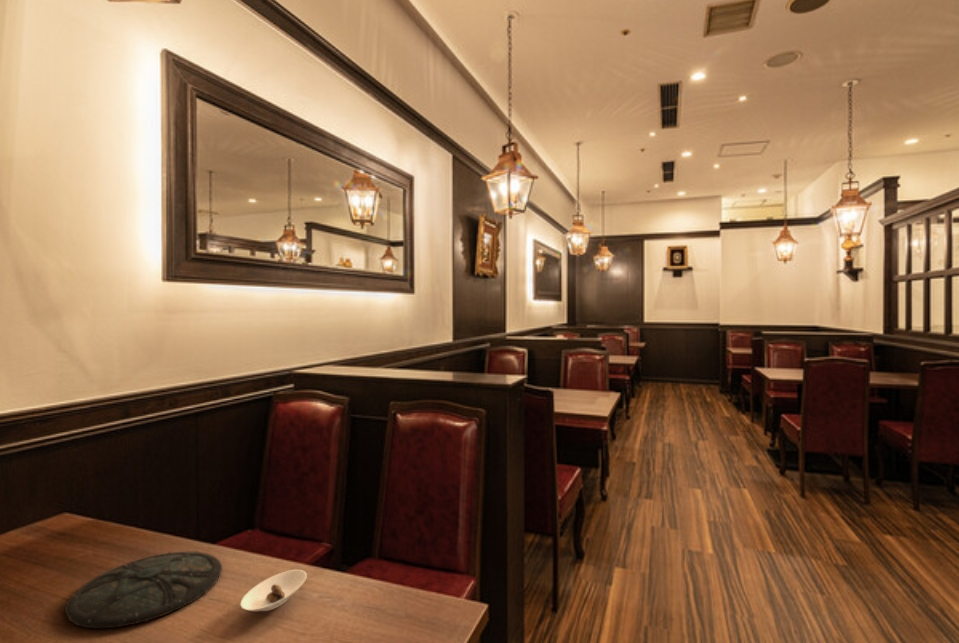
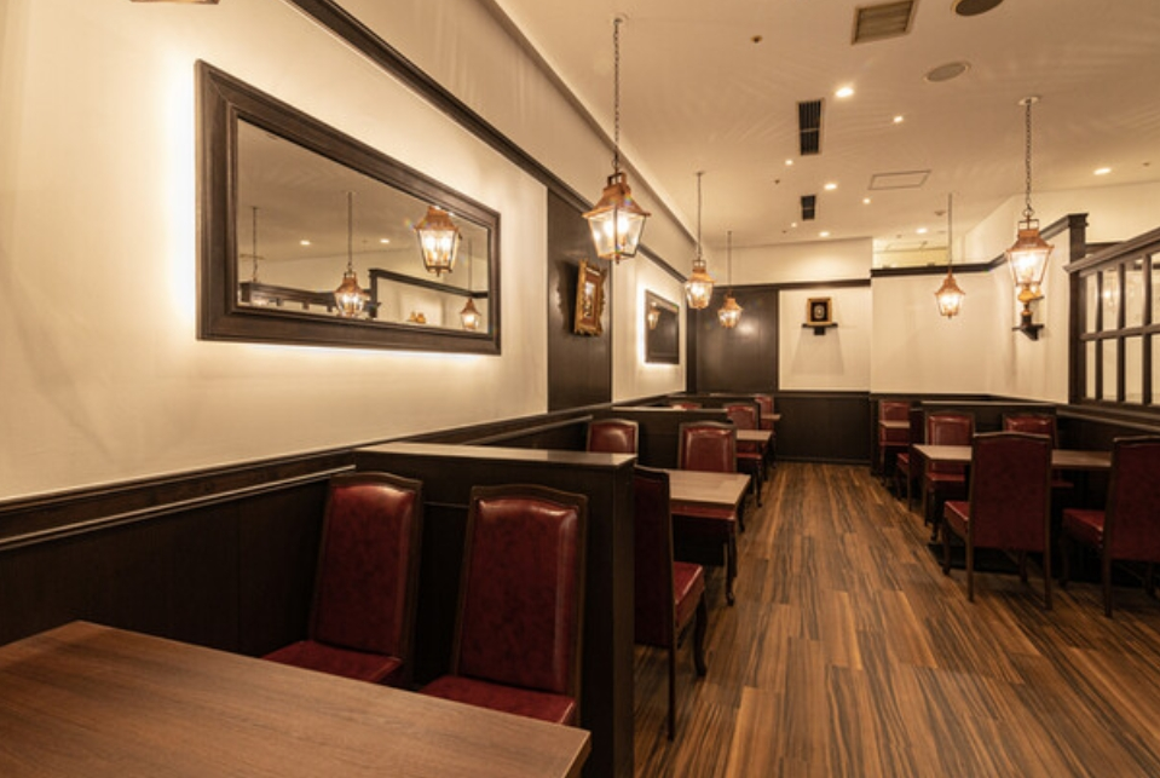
- plate [64,551,223,630]
- saucer [240,569,308,612]
